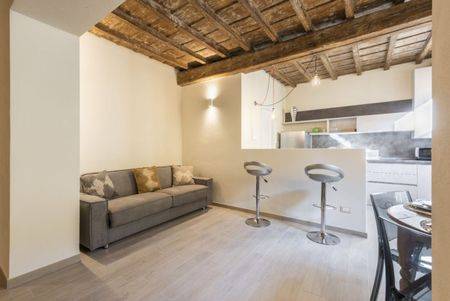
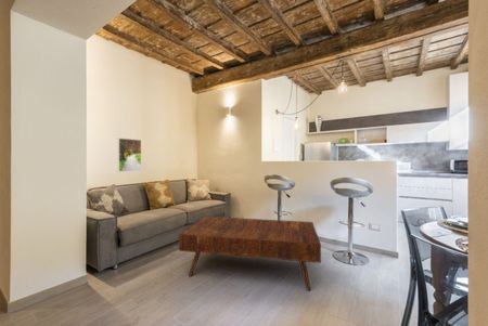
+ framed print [117,138,142,173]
+ coffee table [178,216,322,291]
